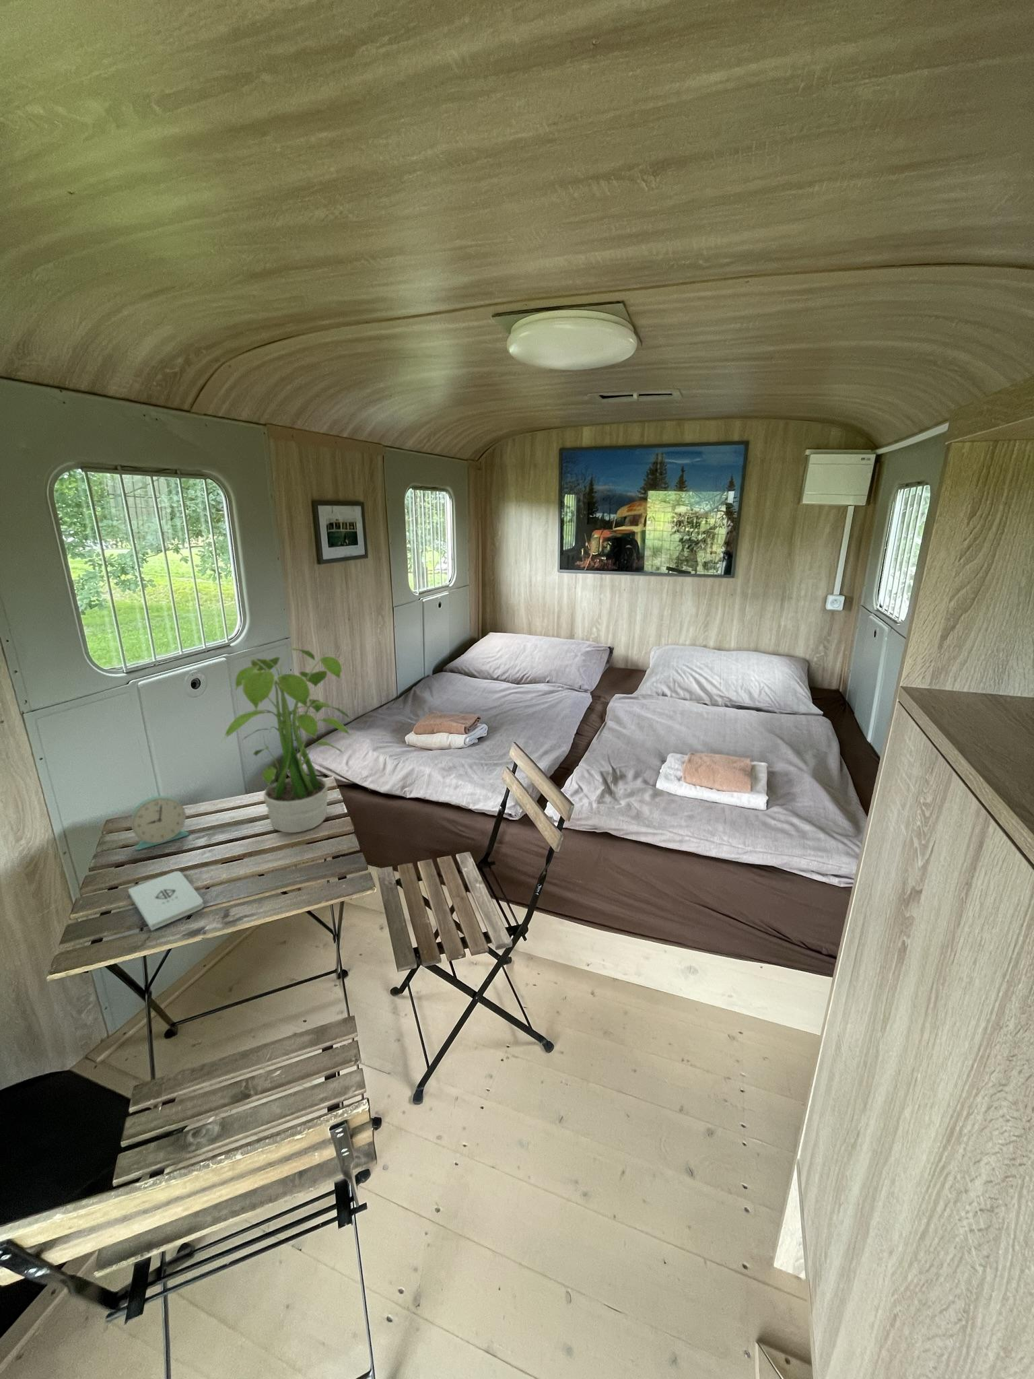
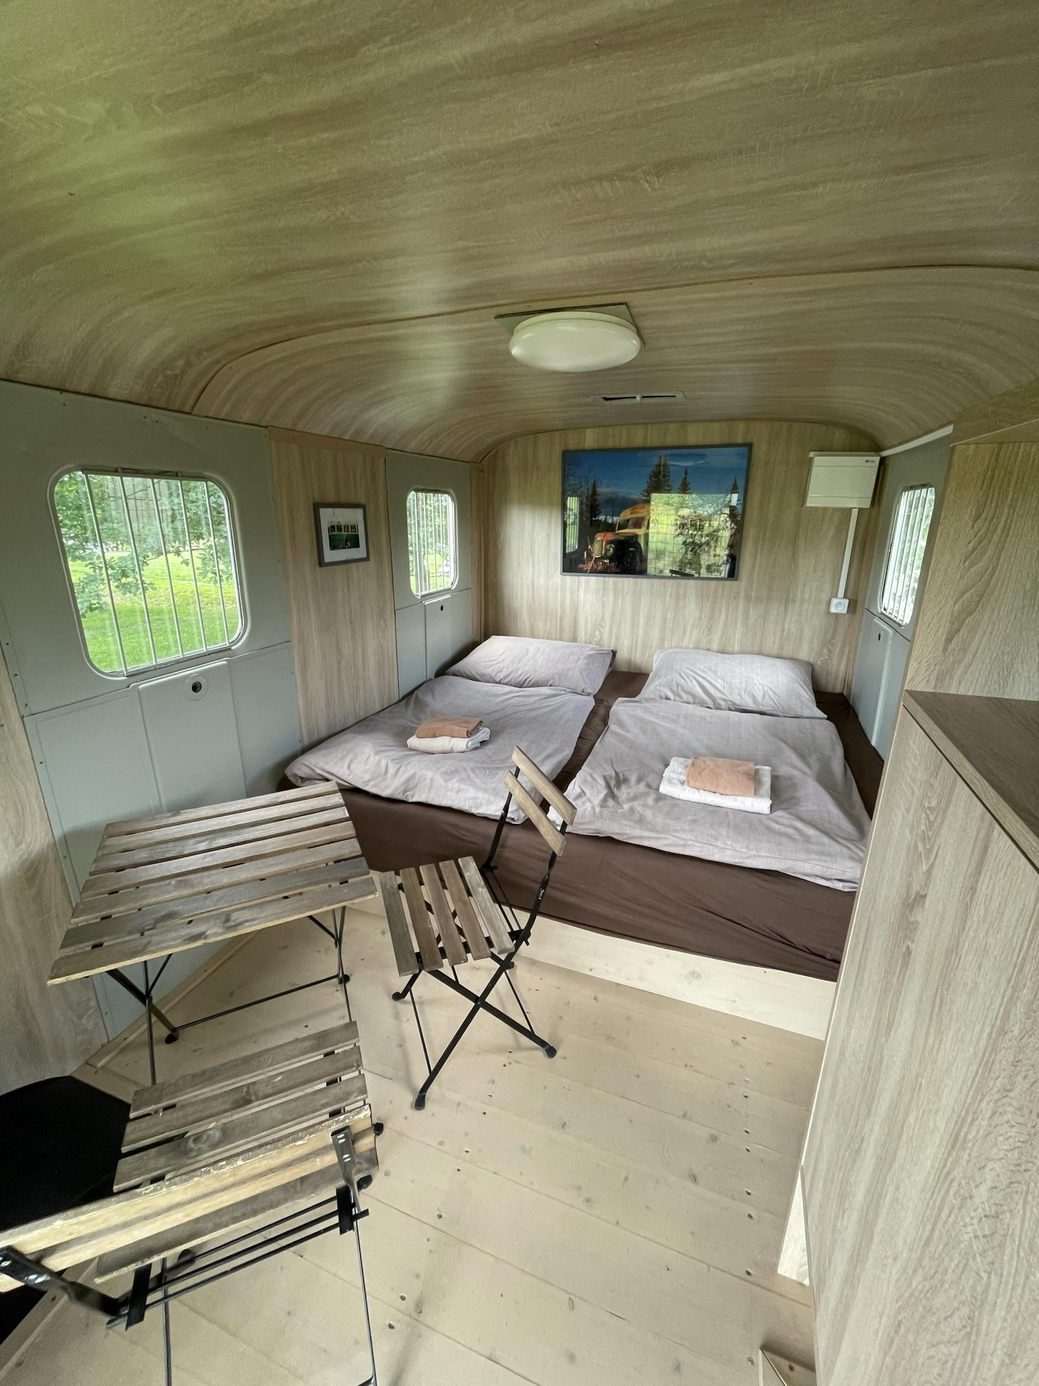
- potted plant [220,647,352,834]
- notepad [127,871,204,932]
- alarm clock [130,795,190,850]
